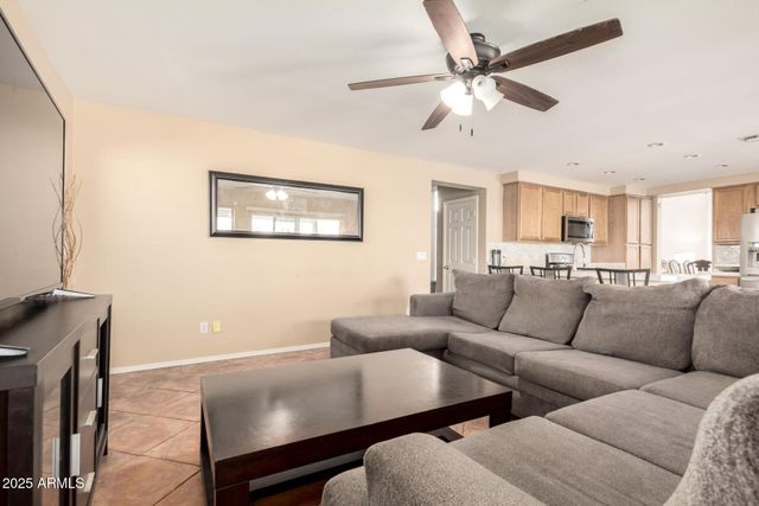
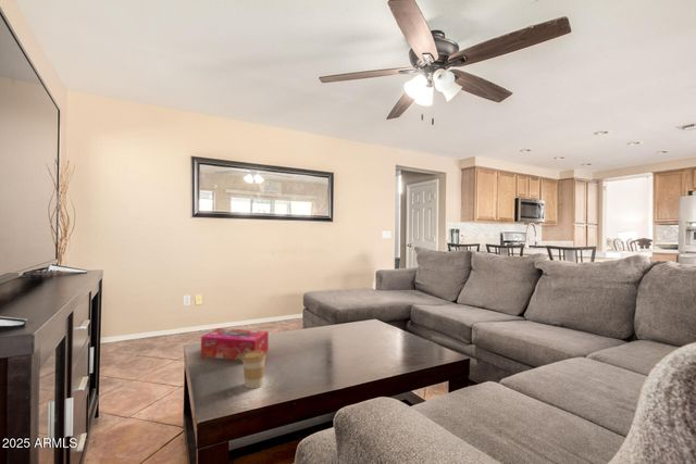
+ coffee cup [241,350,266,390]
+ tissue box [200,327,270,361]
